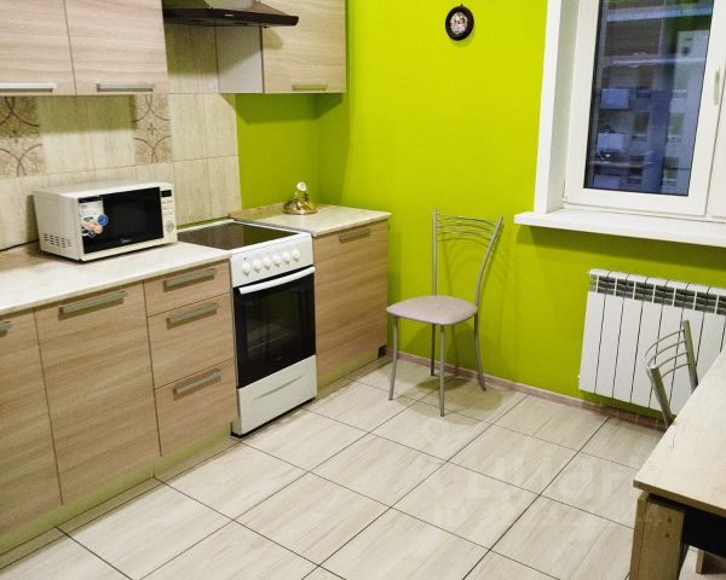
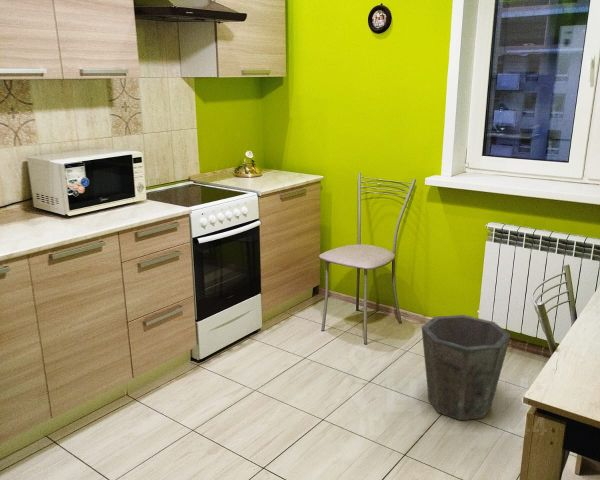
+ waste bin [421,314,512,421]
